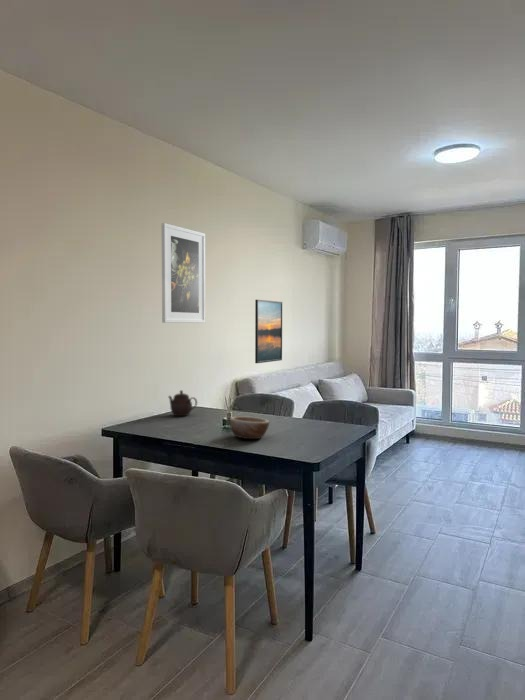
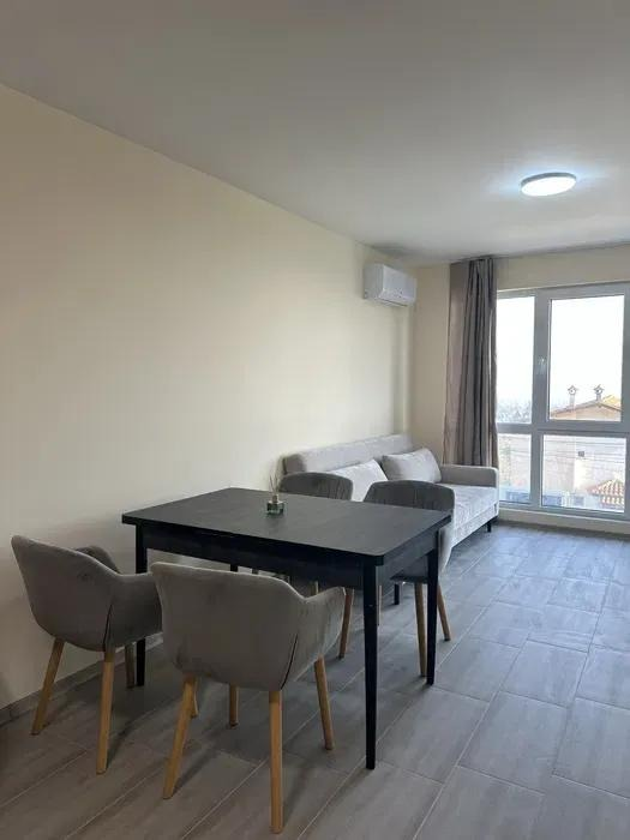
- bowl [229,415,270,440]
- teapot [167,389,198,417]
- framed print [161,222,206,324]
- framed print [254,299,283,364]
